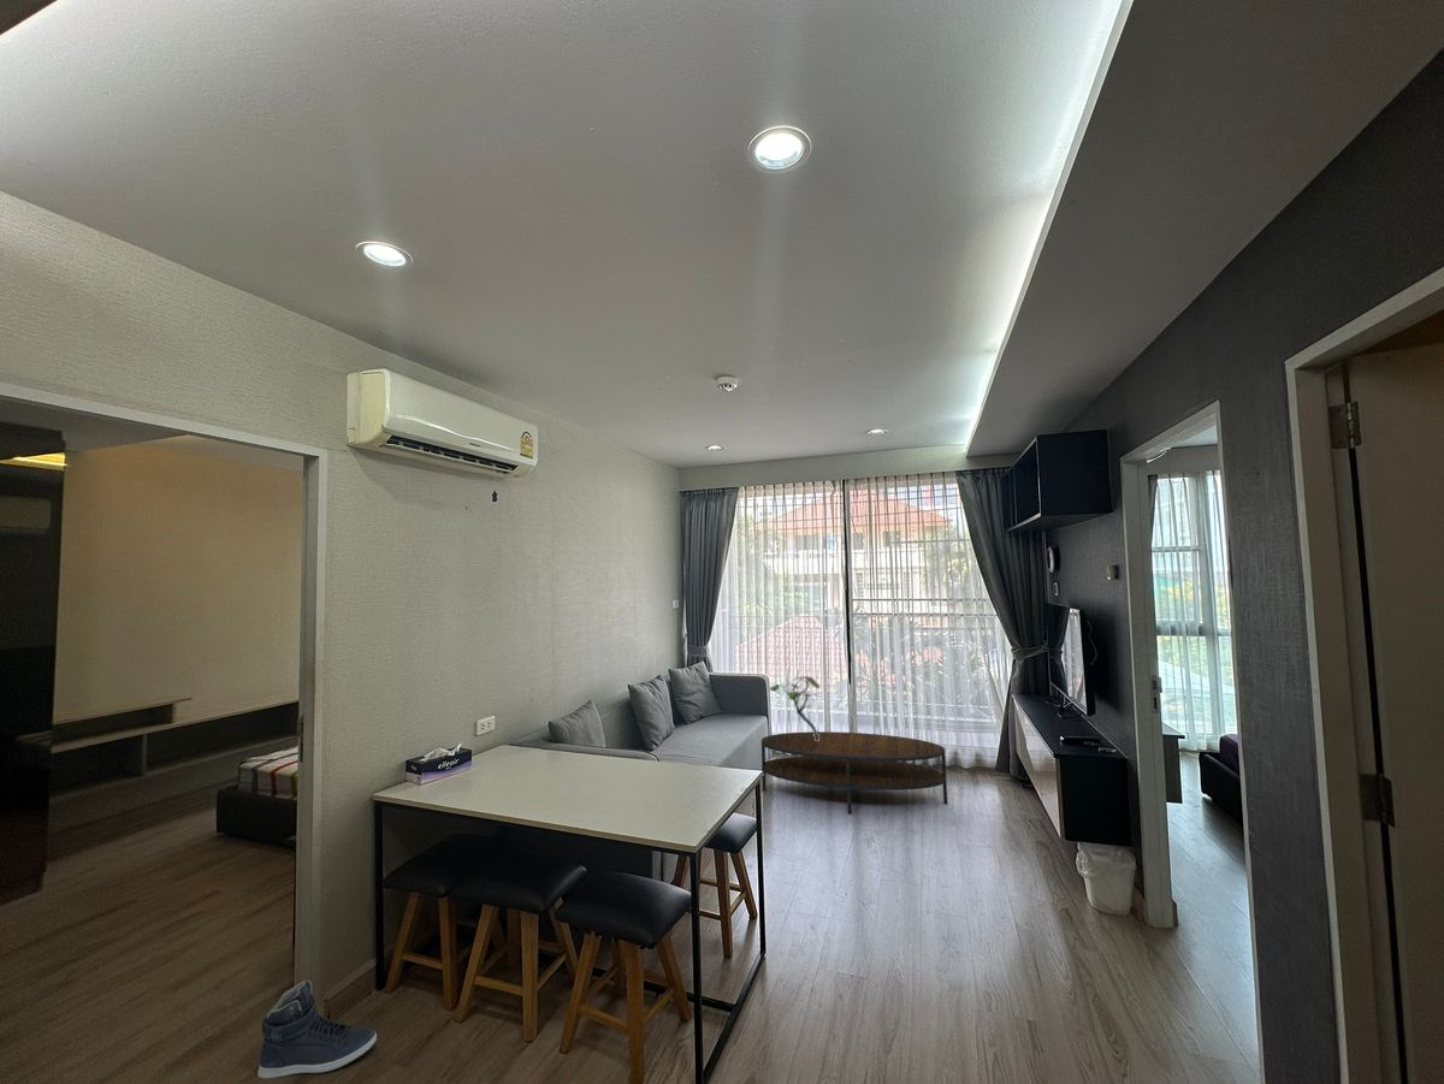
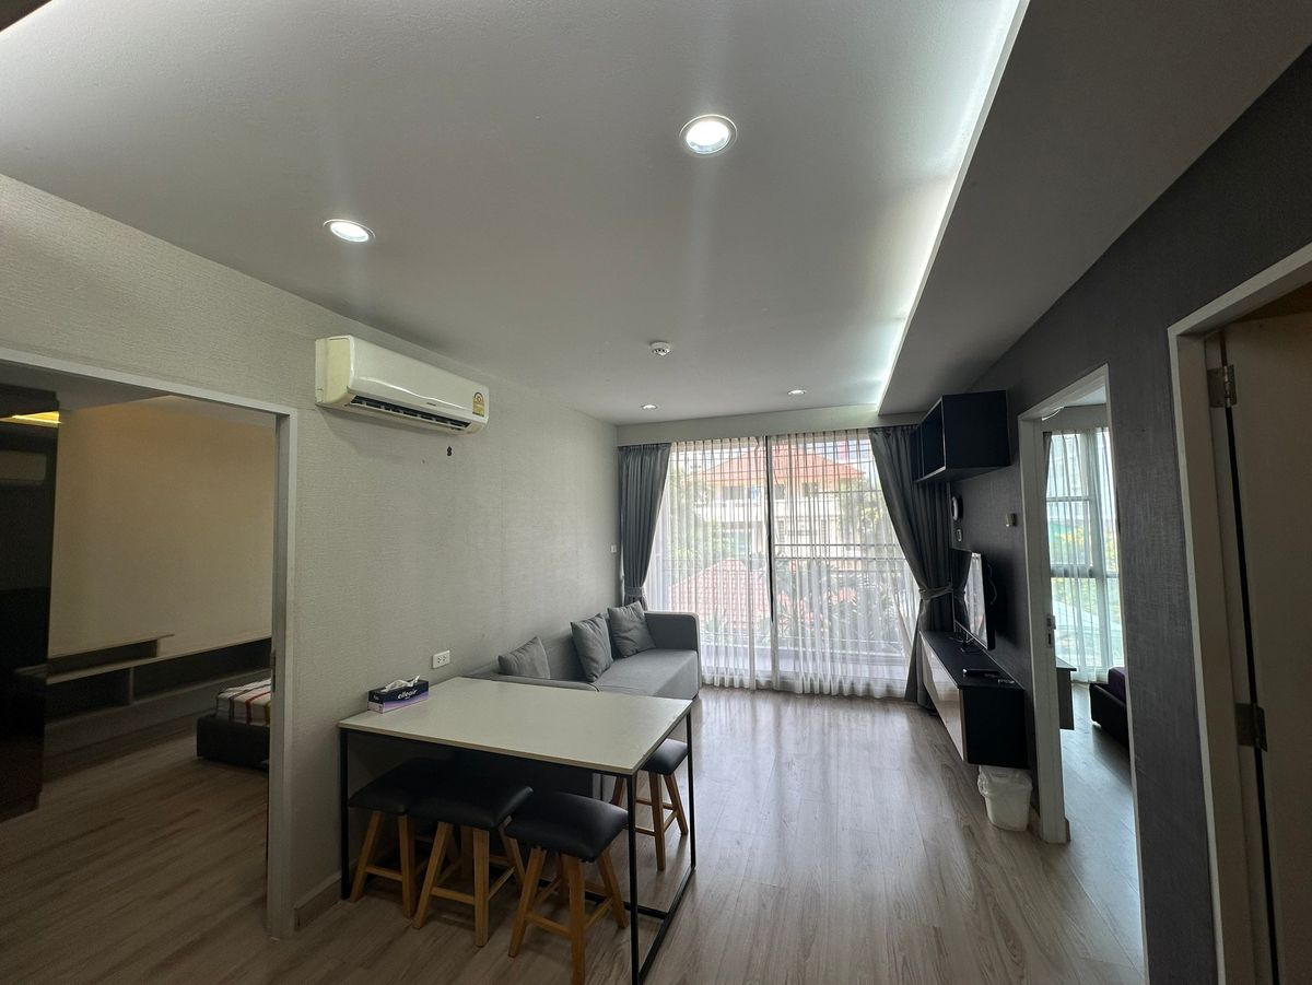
- potted plant [769,675,821,741]
- coffee table [761,730,948,816]
- sneaker [256,979,378,1079]
